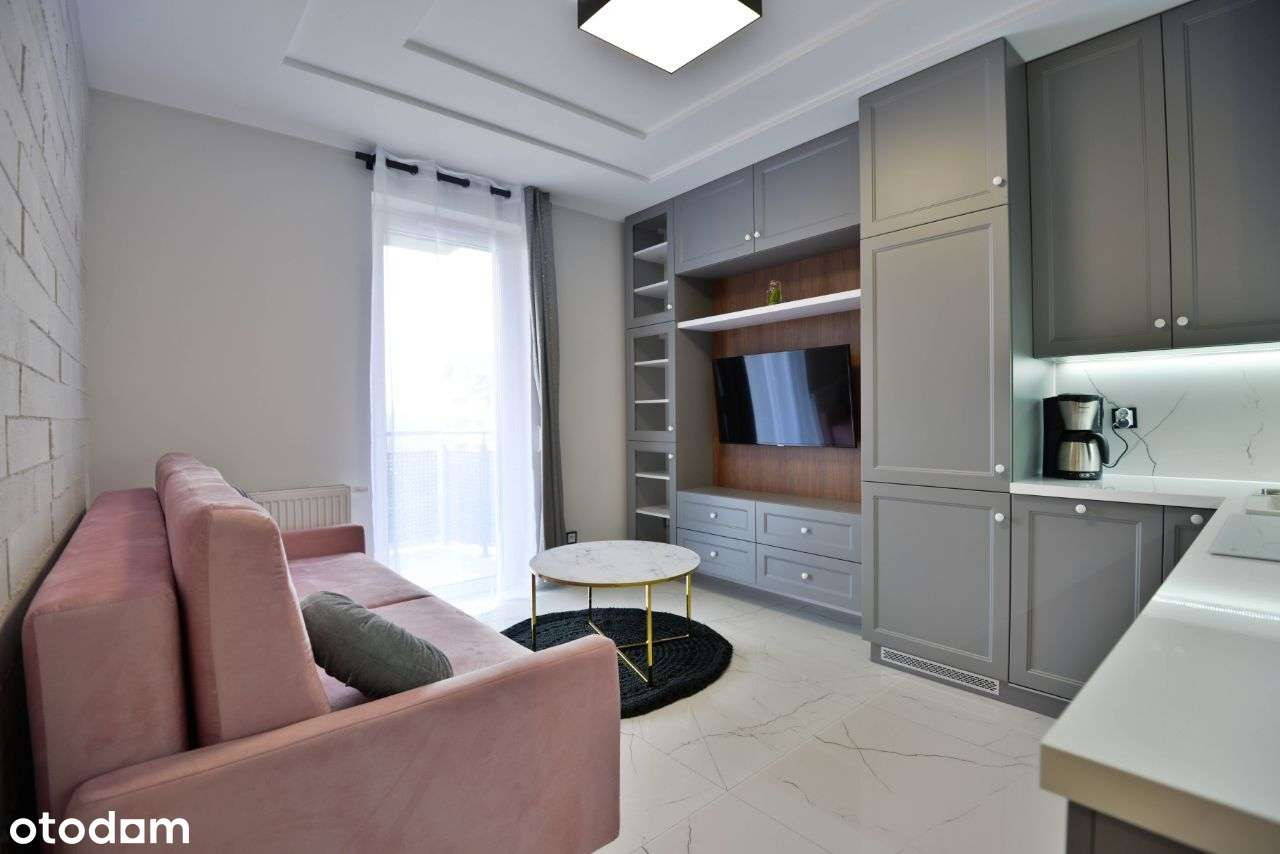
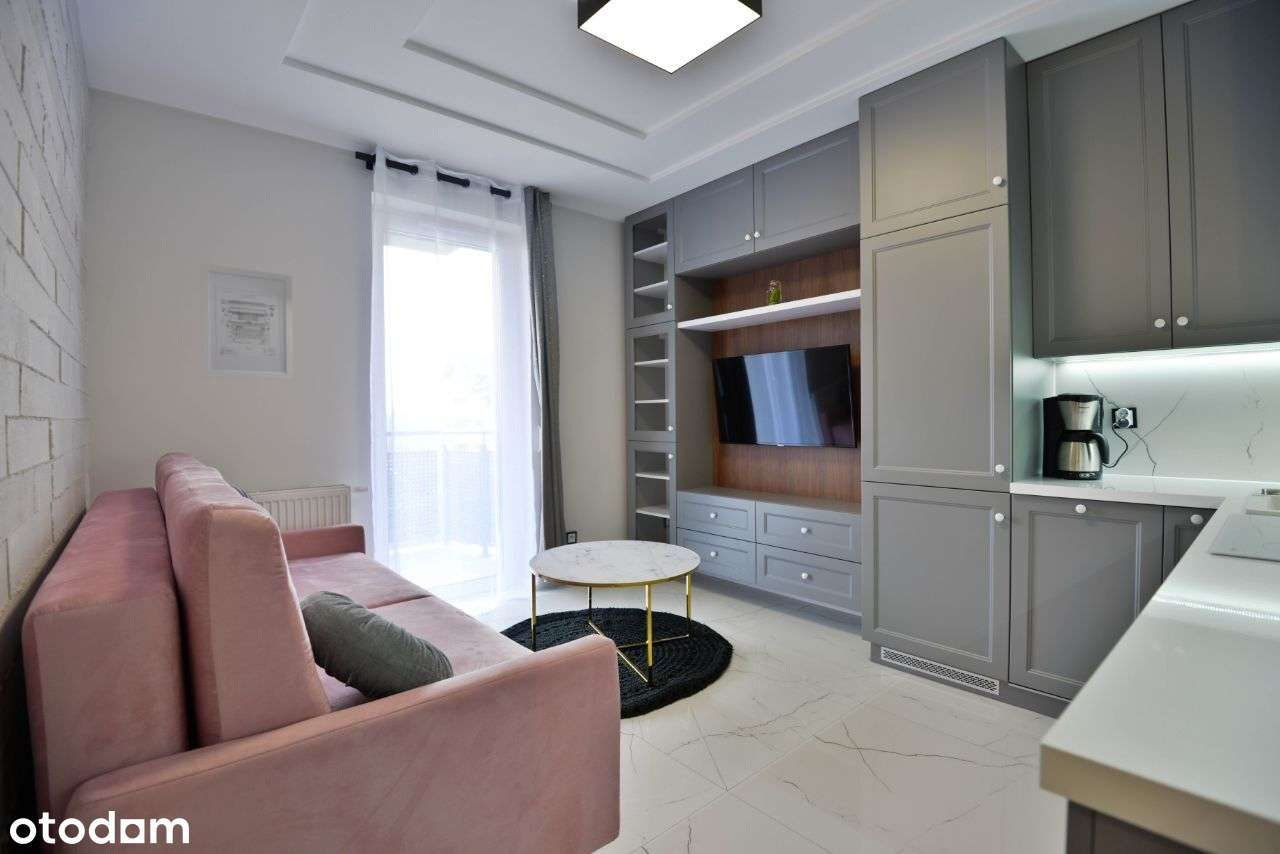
+ wall art [200,263,294,381]
